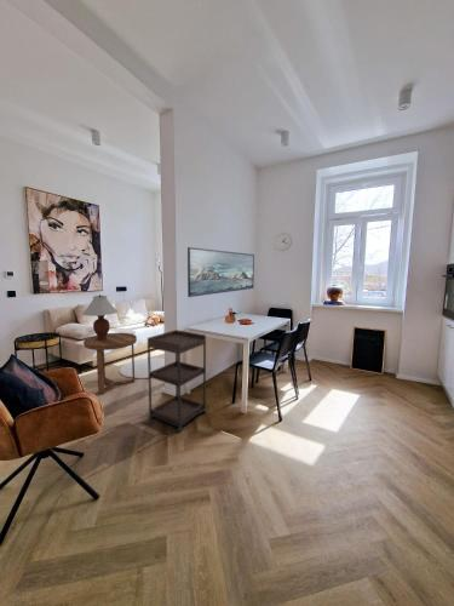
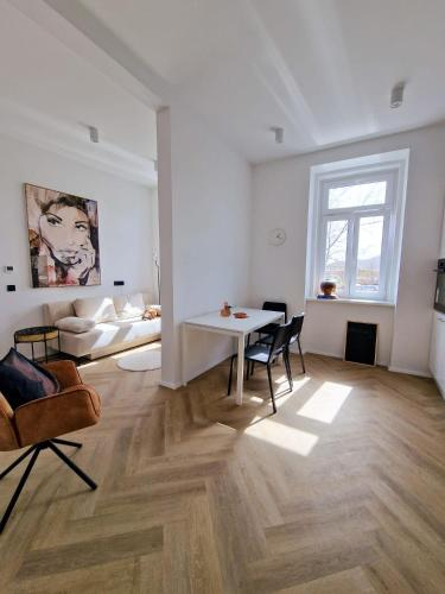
- table lamp [81,293,119,339]
- shelving unit [146,328,208,433]
- side table [82,332,138,395]
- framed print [186,246,255,298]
